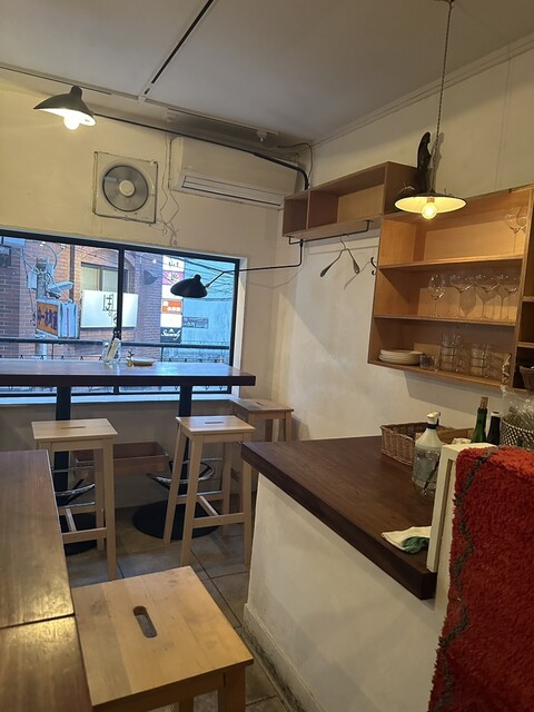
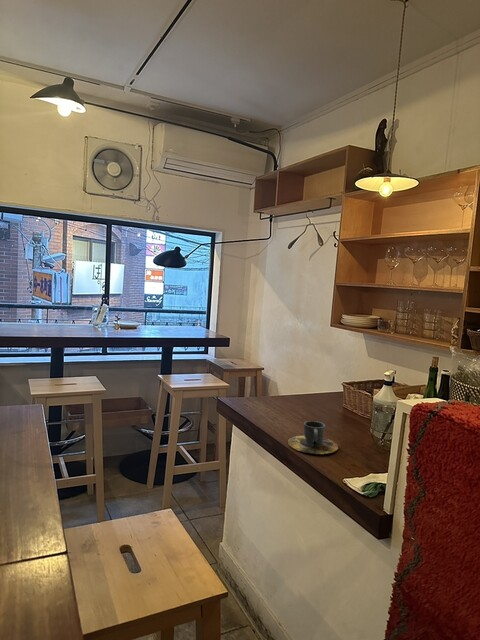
+ cup [287,420,339,455]
